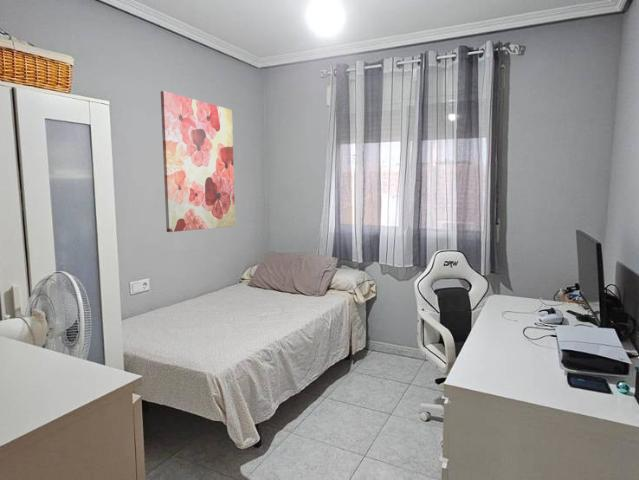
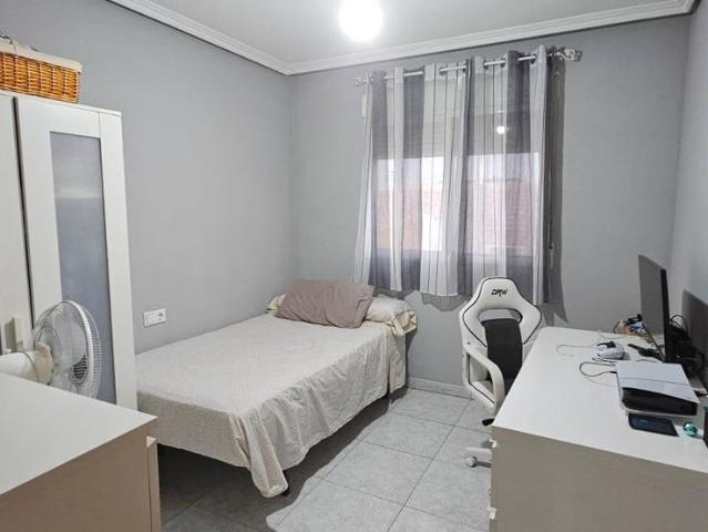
- wall art [160,90,236,233]
